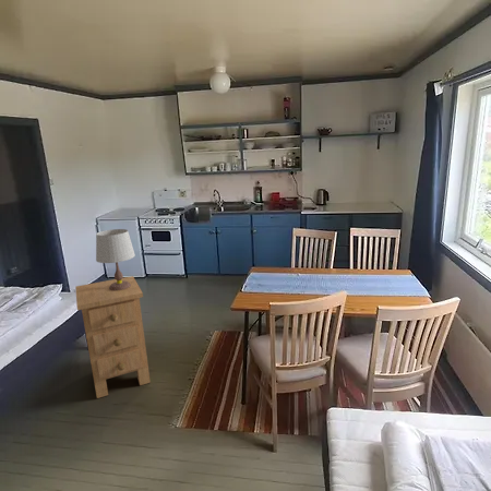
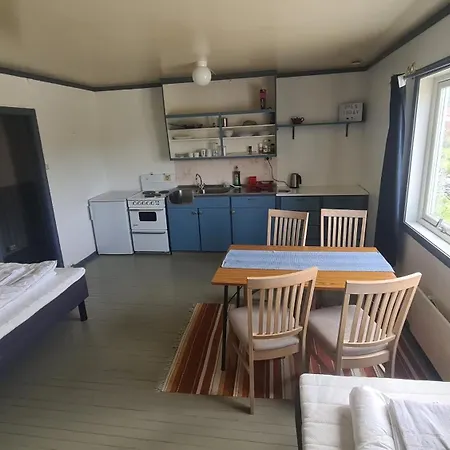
- nightstand [74,275,152,399]
- table lamp [95,228,136,290]
